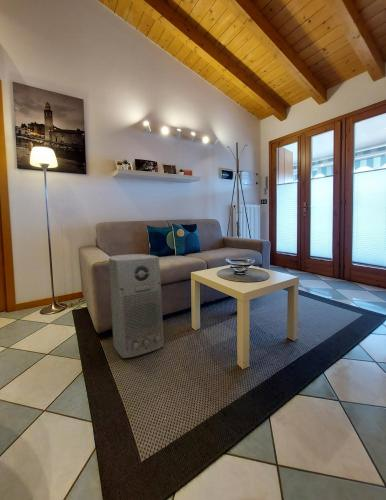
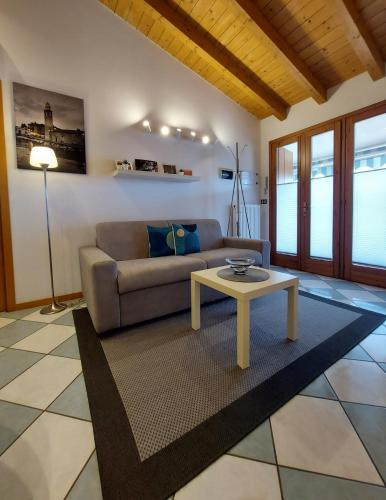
- air purifier [108,253,165,359]
